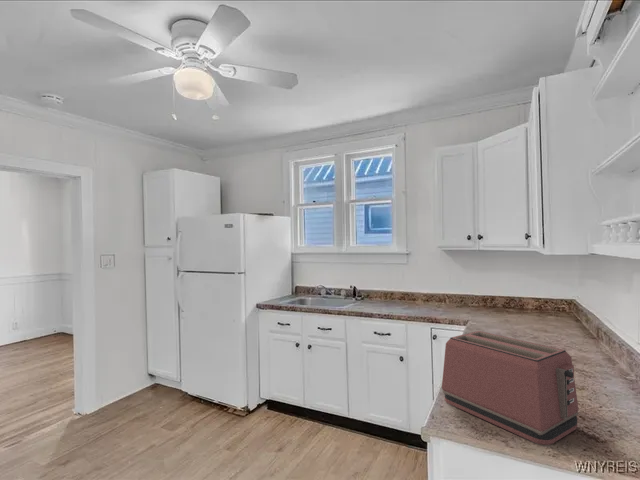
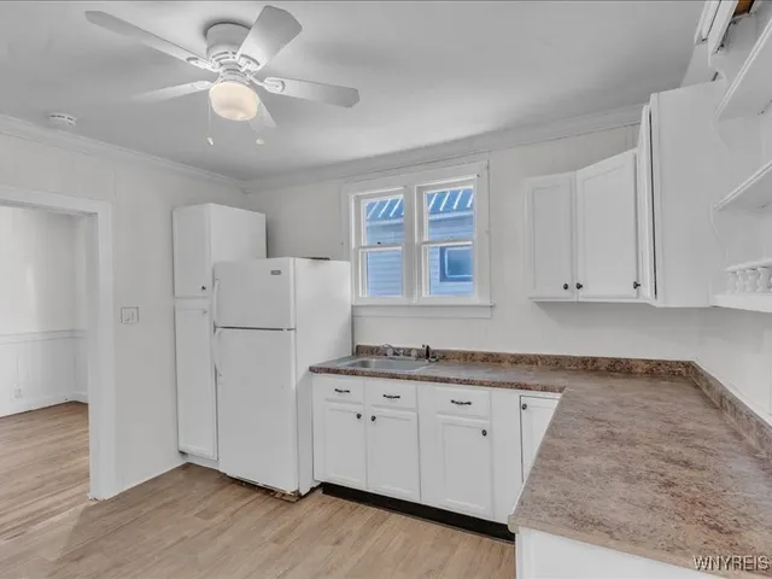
- toaster [441,330,580,446]
